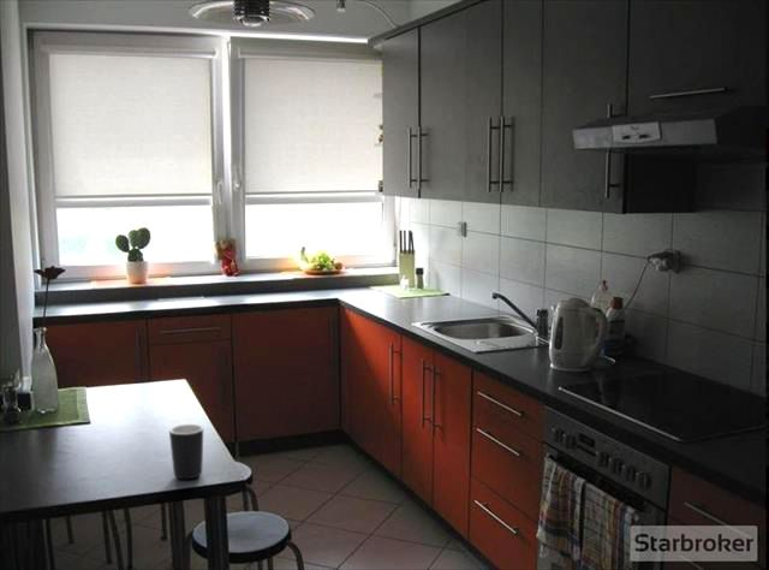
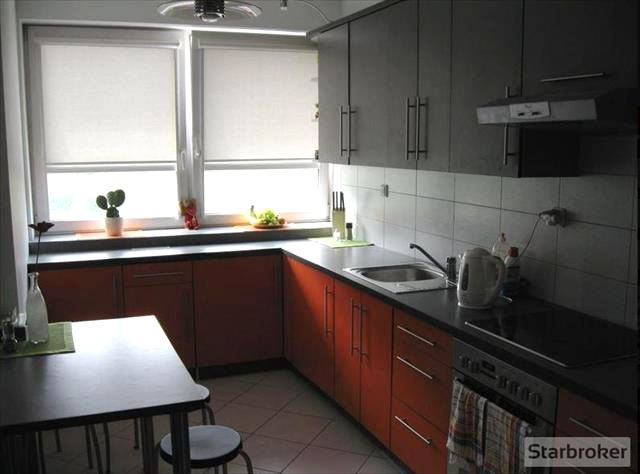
- mug [168,423,204,480]
